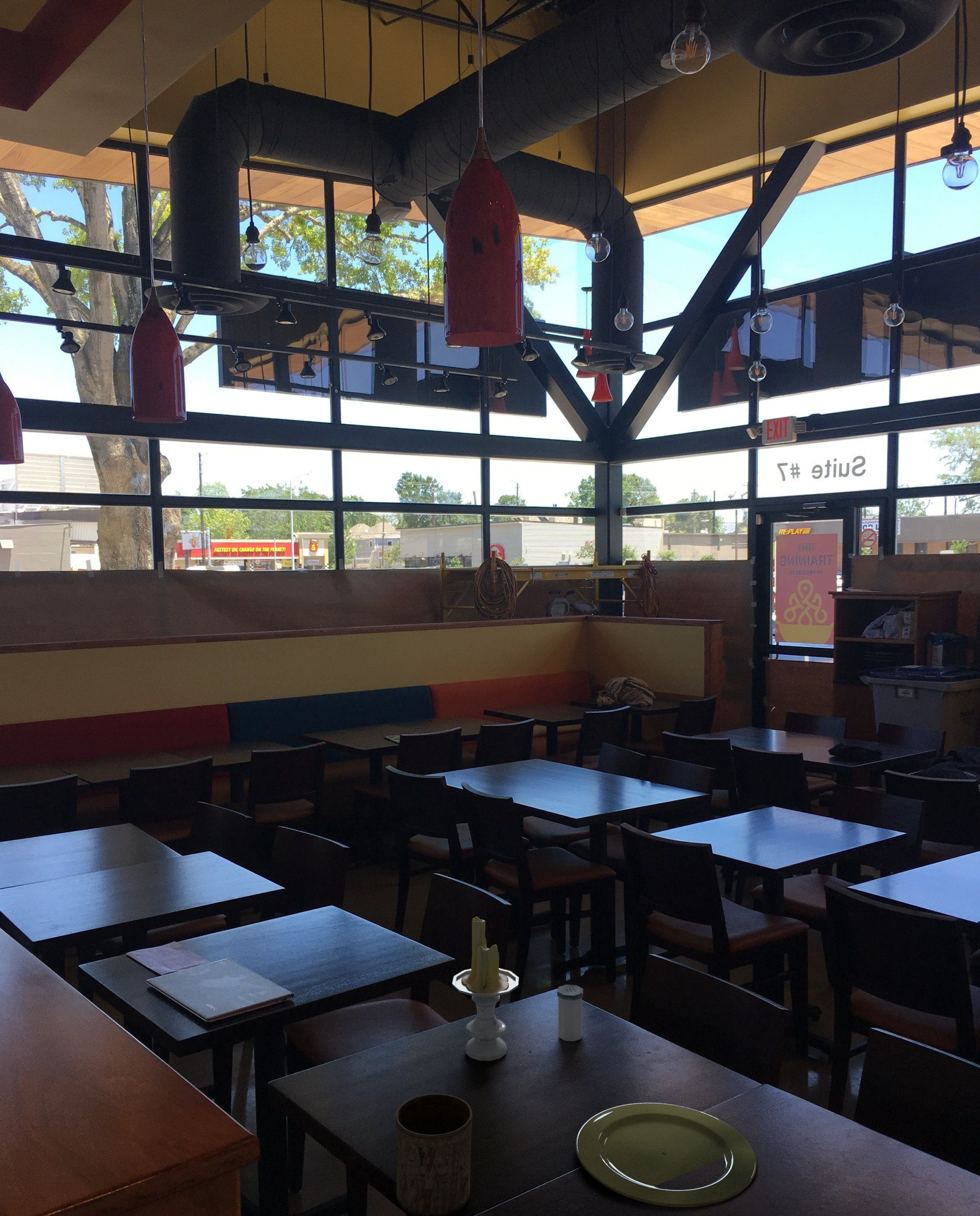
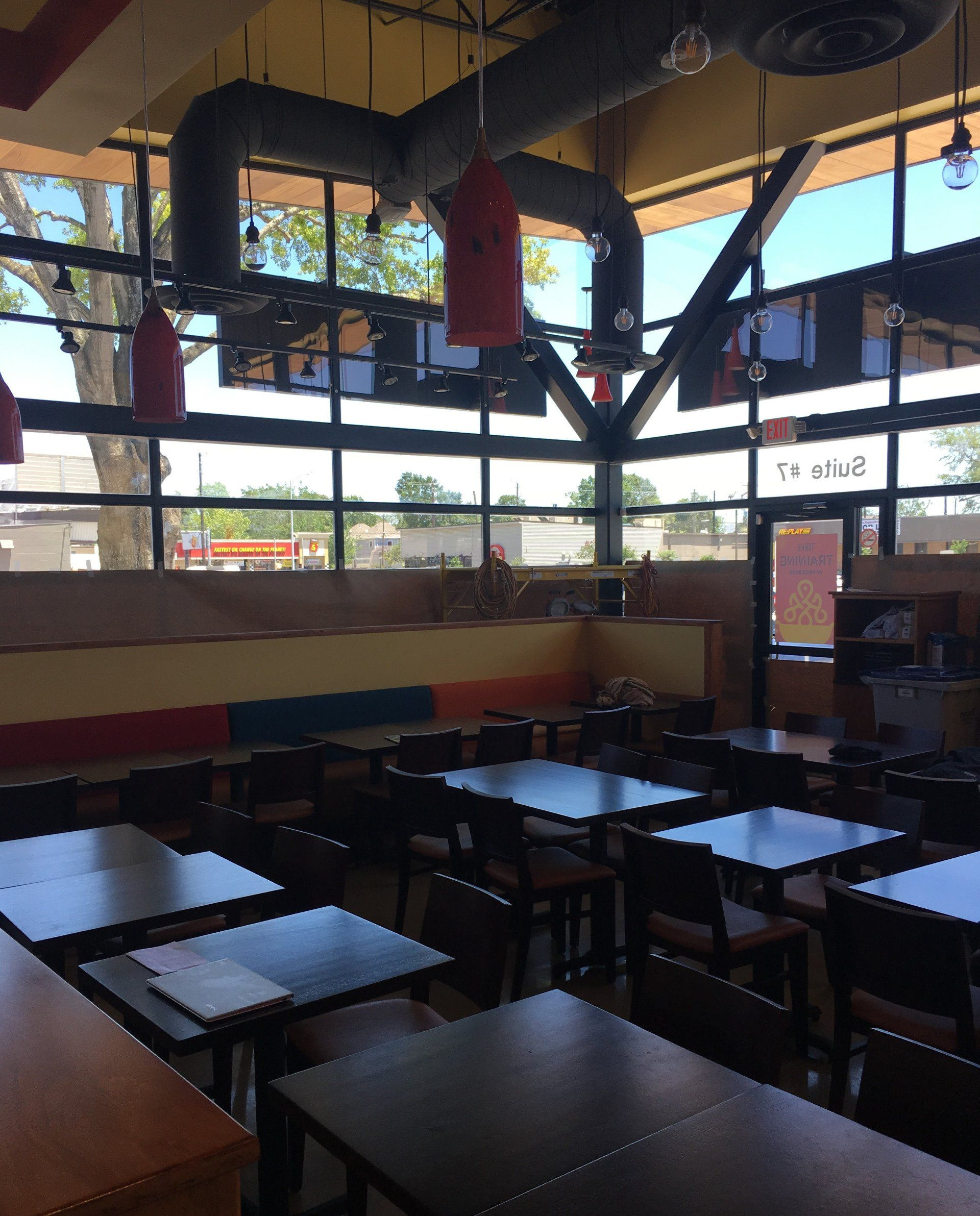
- cup [395,1094,473,1216]
- plate [575,1102,757,1208]
- candle [452,916,519,1061]
- salt shaker [557,984,584,1042]
